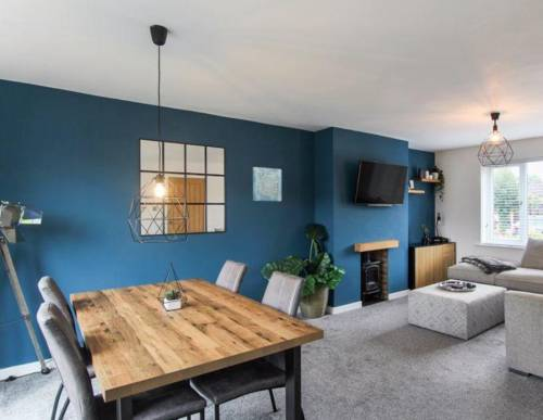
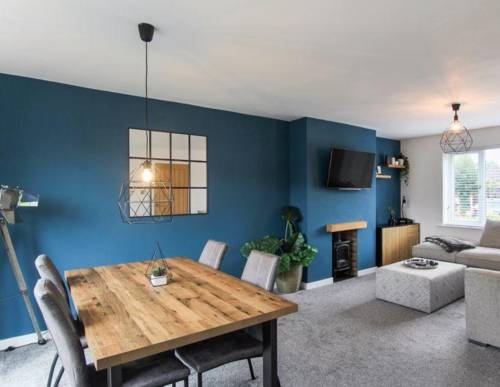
- wall art [252,166,282,202]
